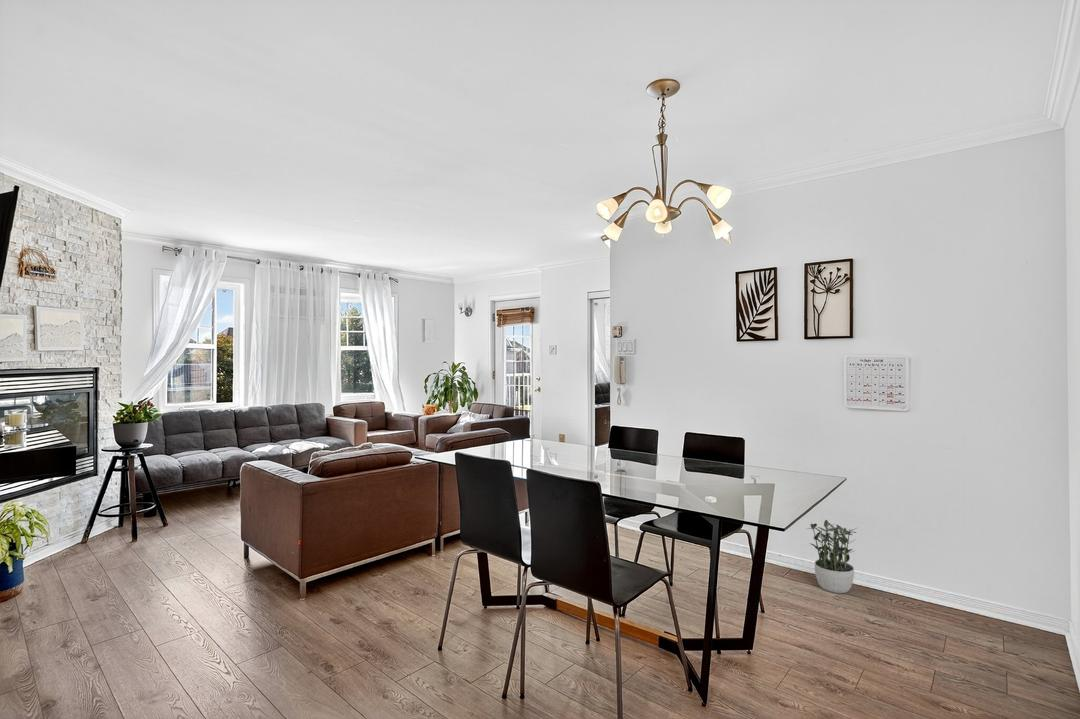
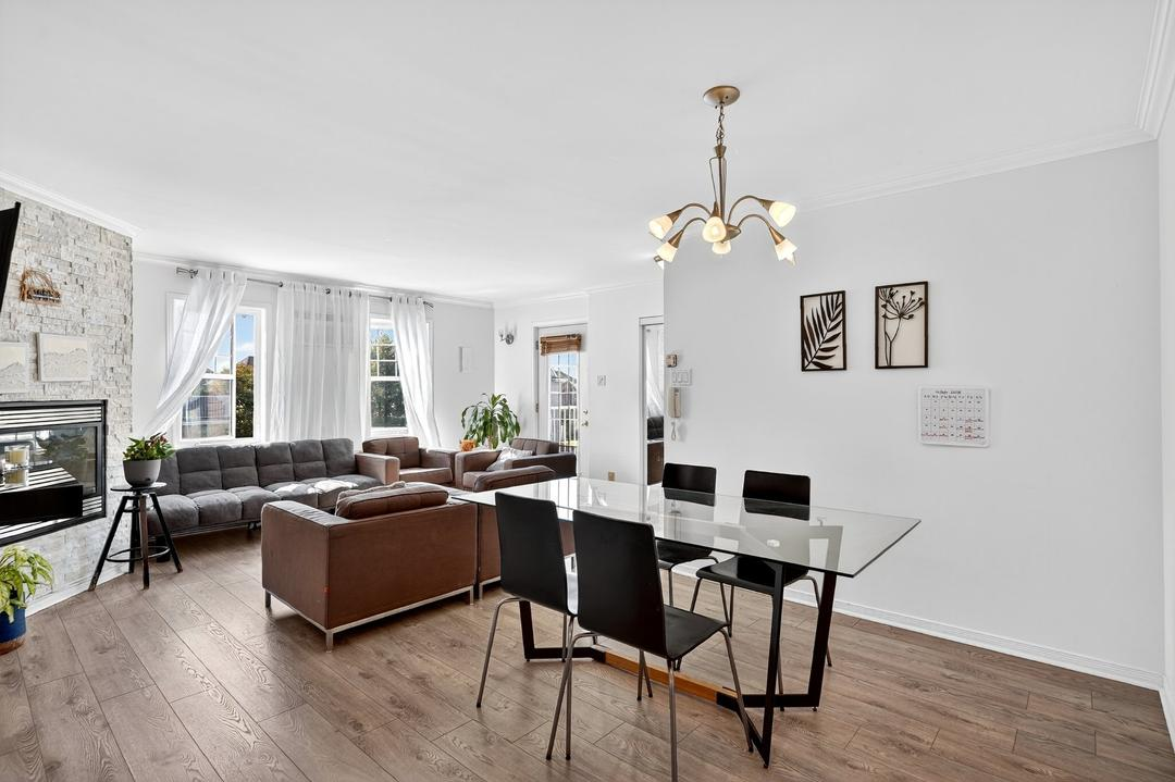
- potted plant [807,519,857,594]
